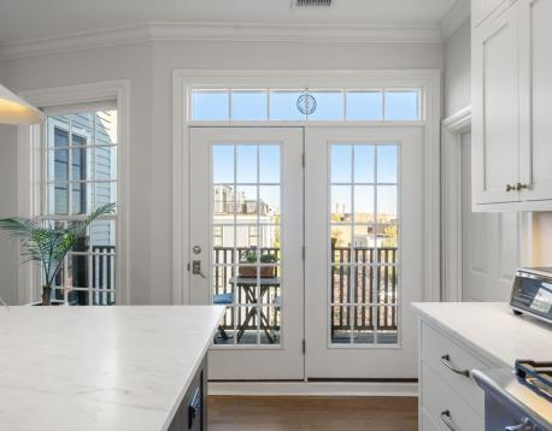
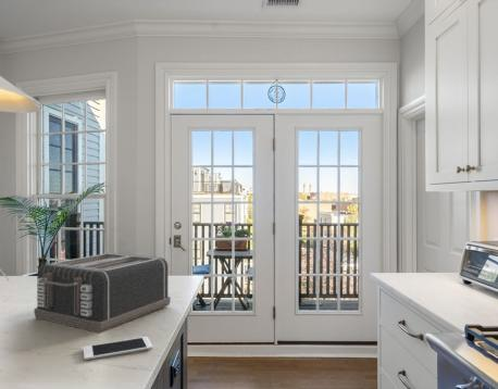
+ cell phone [82,336,153,362]
+ toaster [33,252,172,334]
